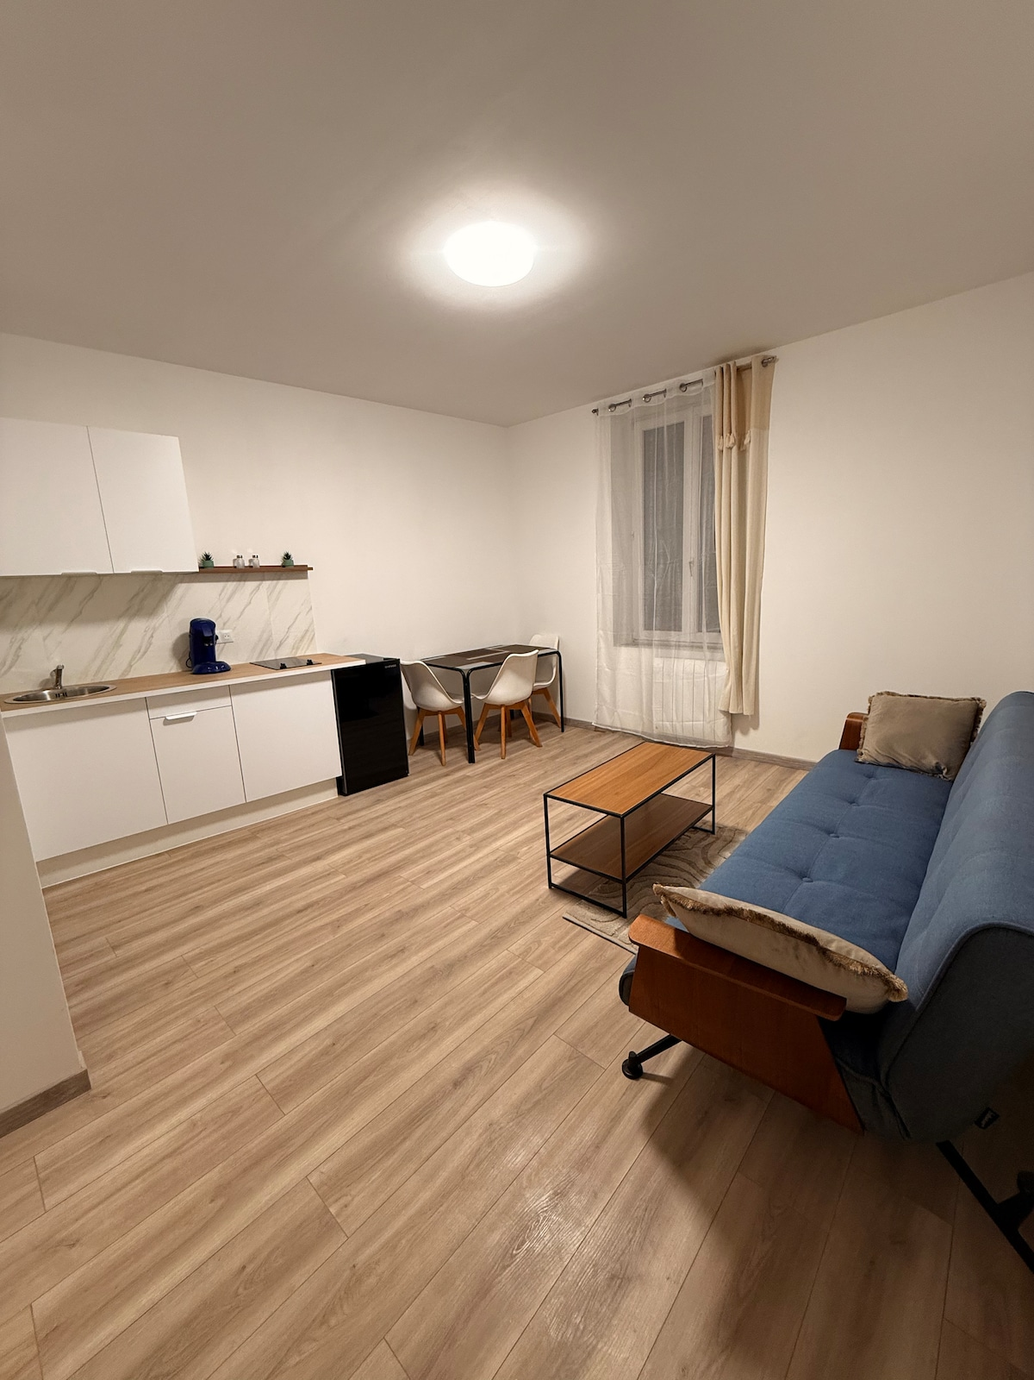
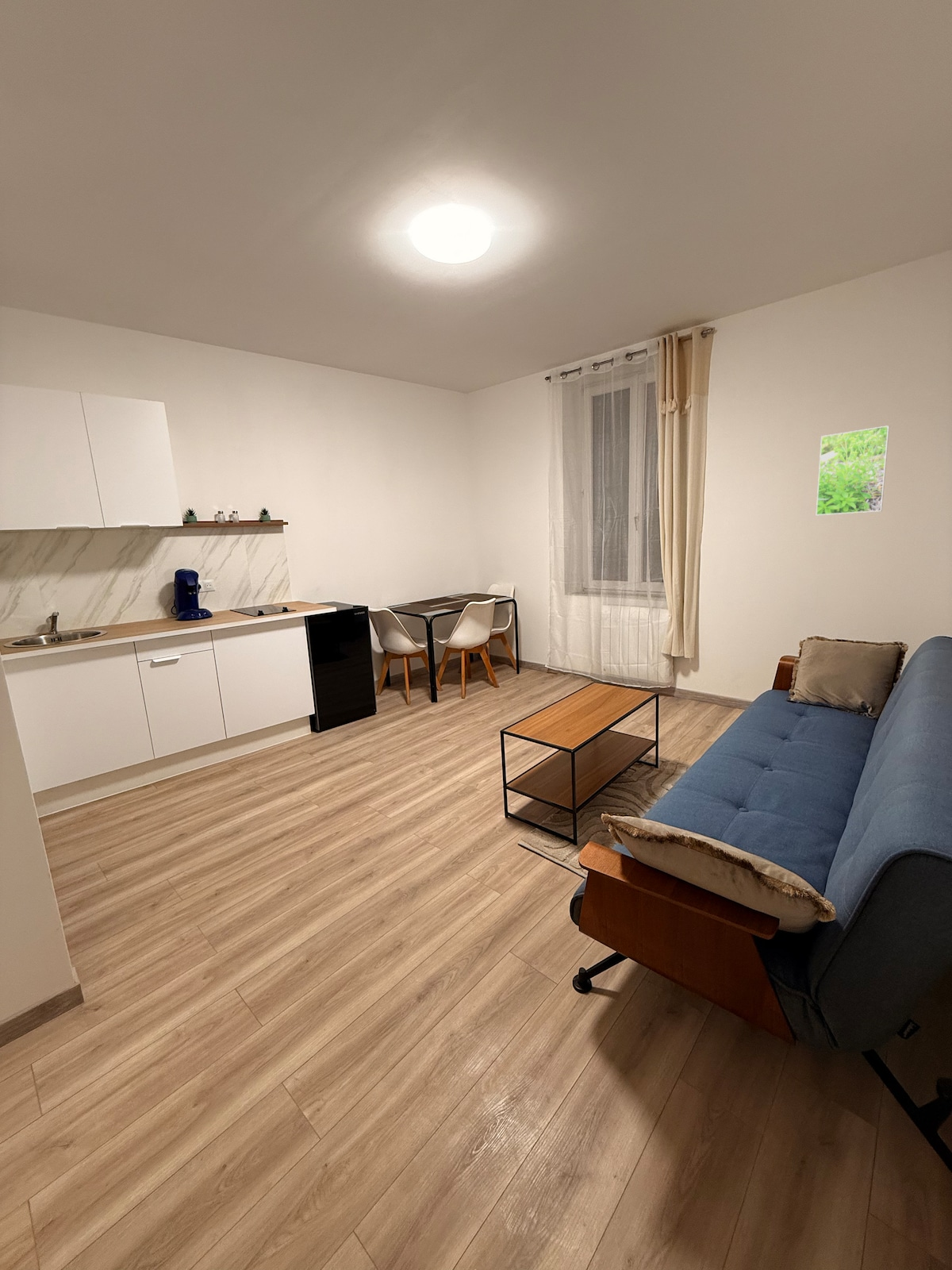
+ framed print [816,425,890,516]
